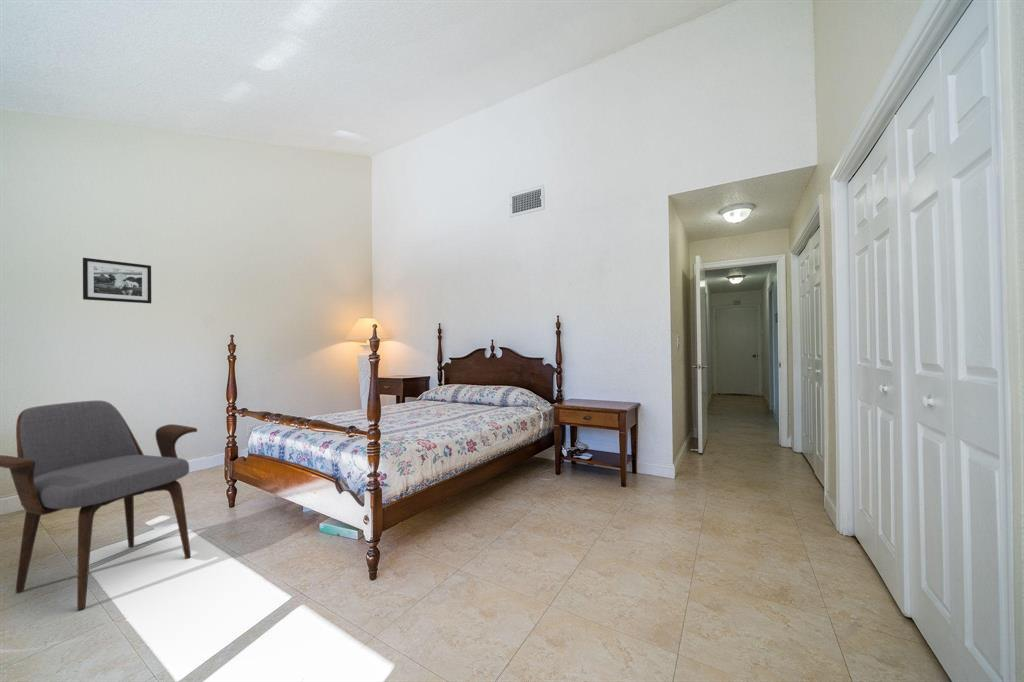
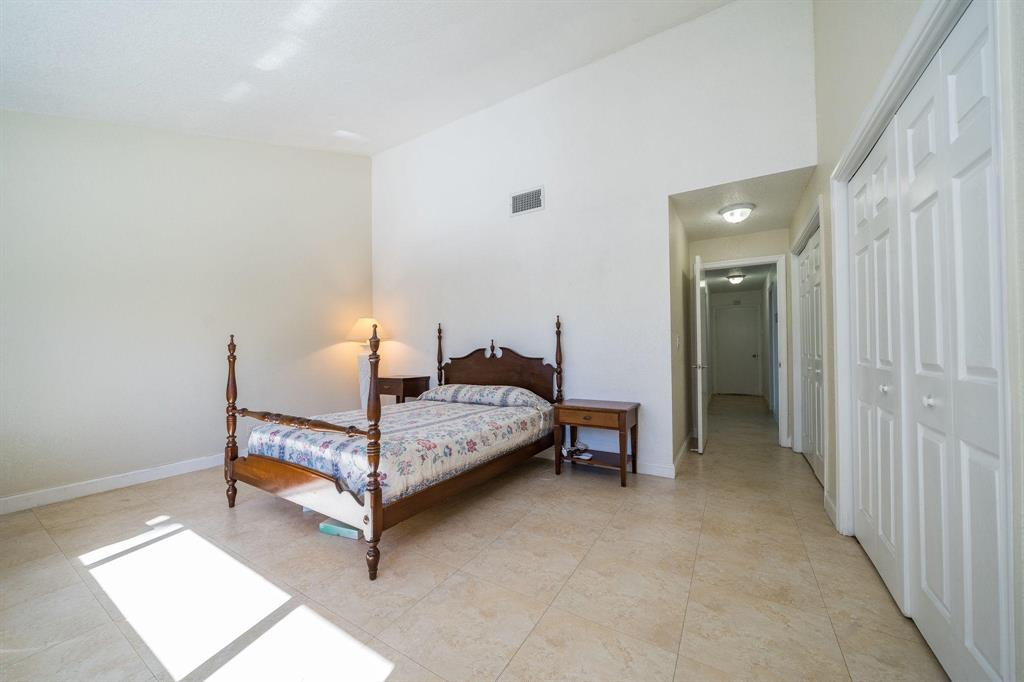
- armchair [0,400,198,612]
- picture frame [82,257,152,304]
